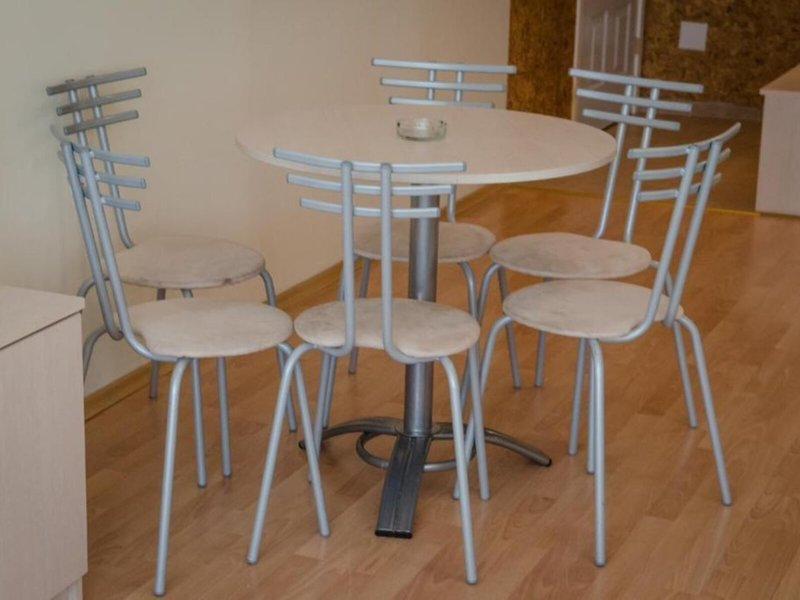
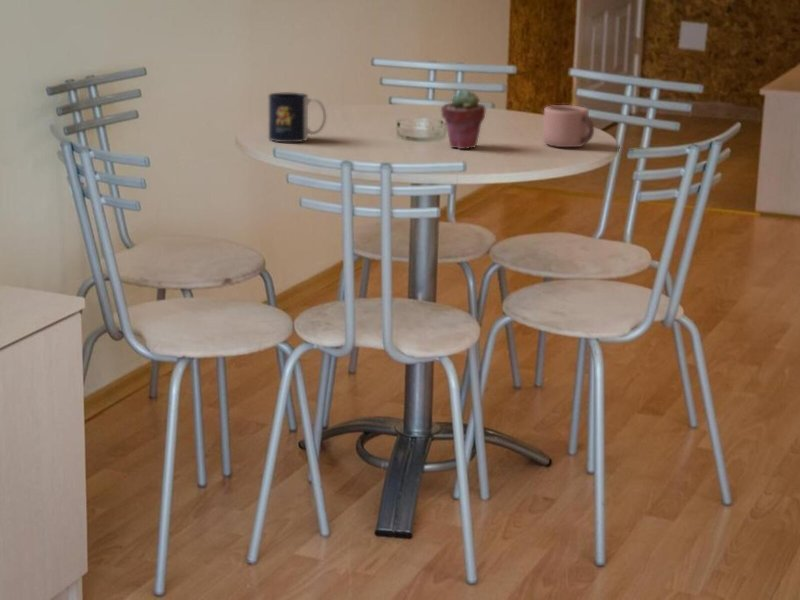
+ potted succulent [440,88,487,150]
+ mug [268,92,327,143]
+ mug [542,104,595,148]
